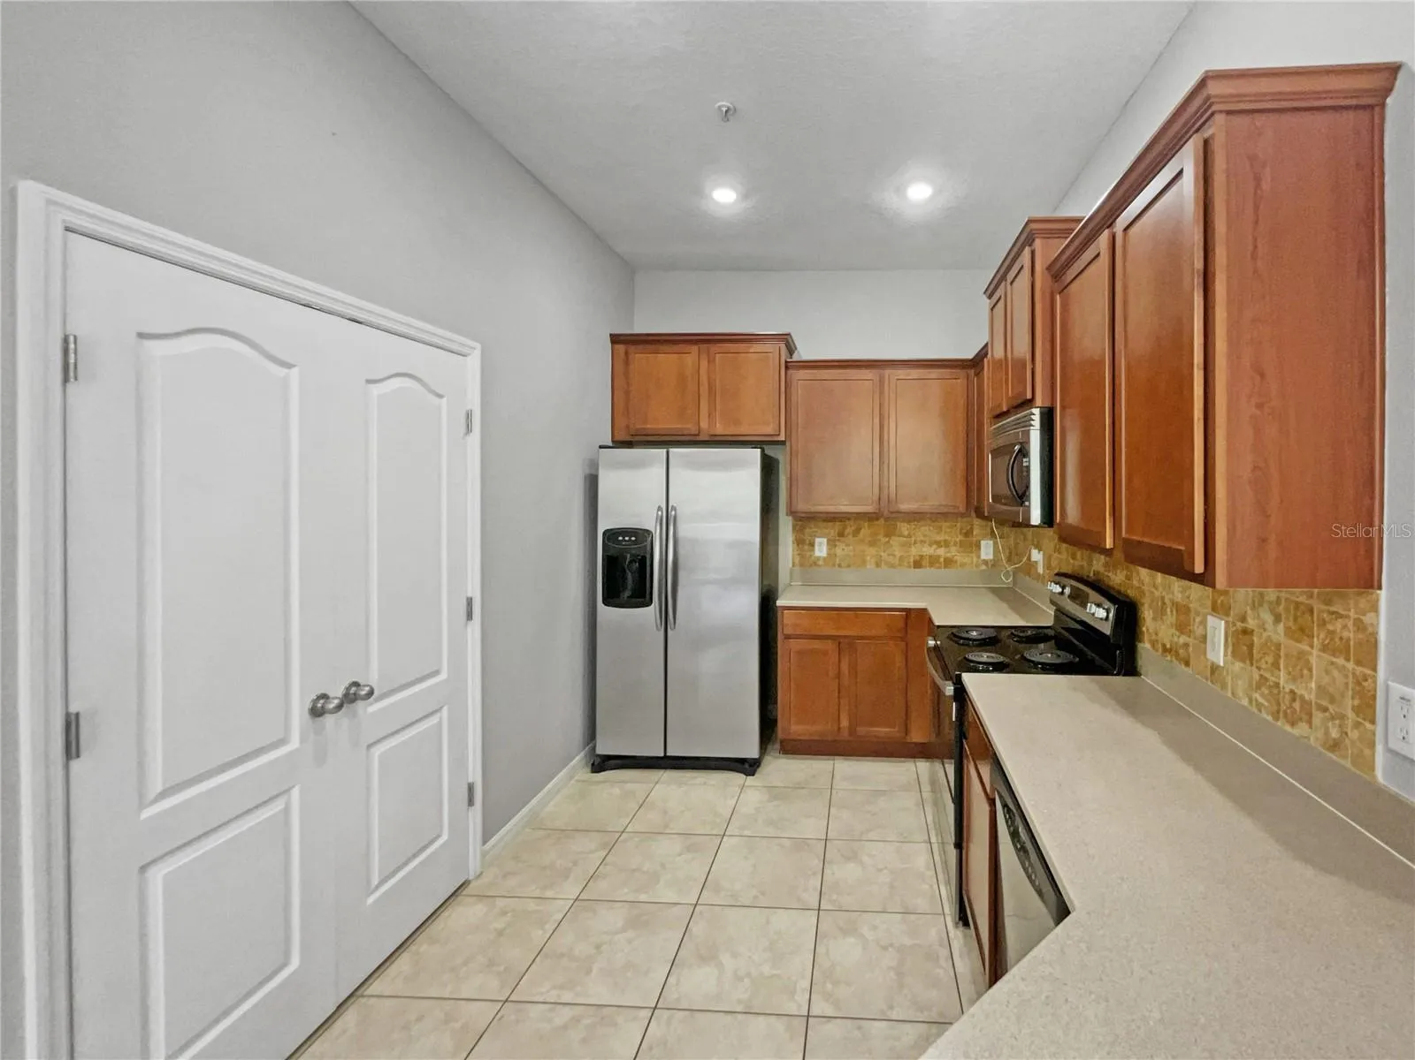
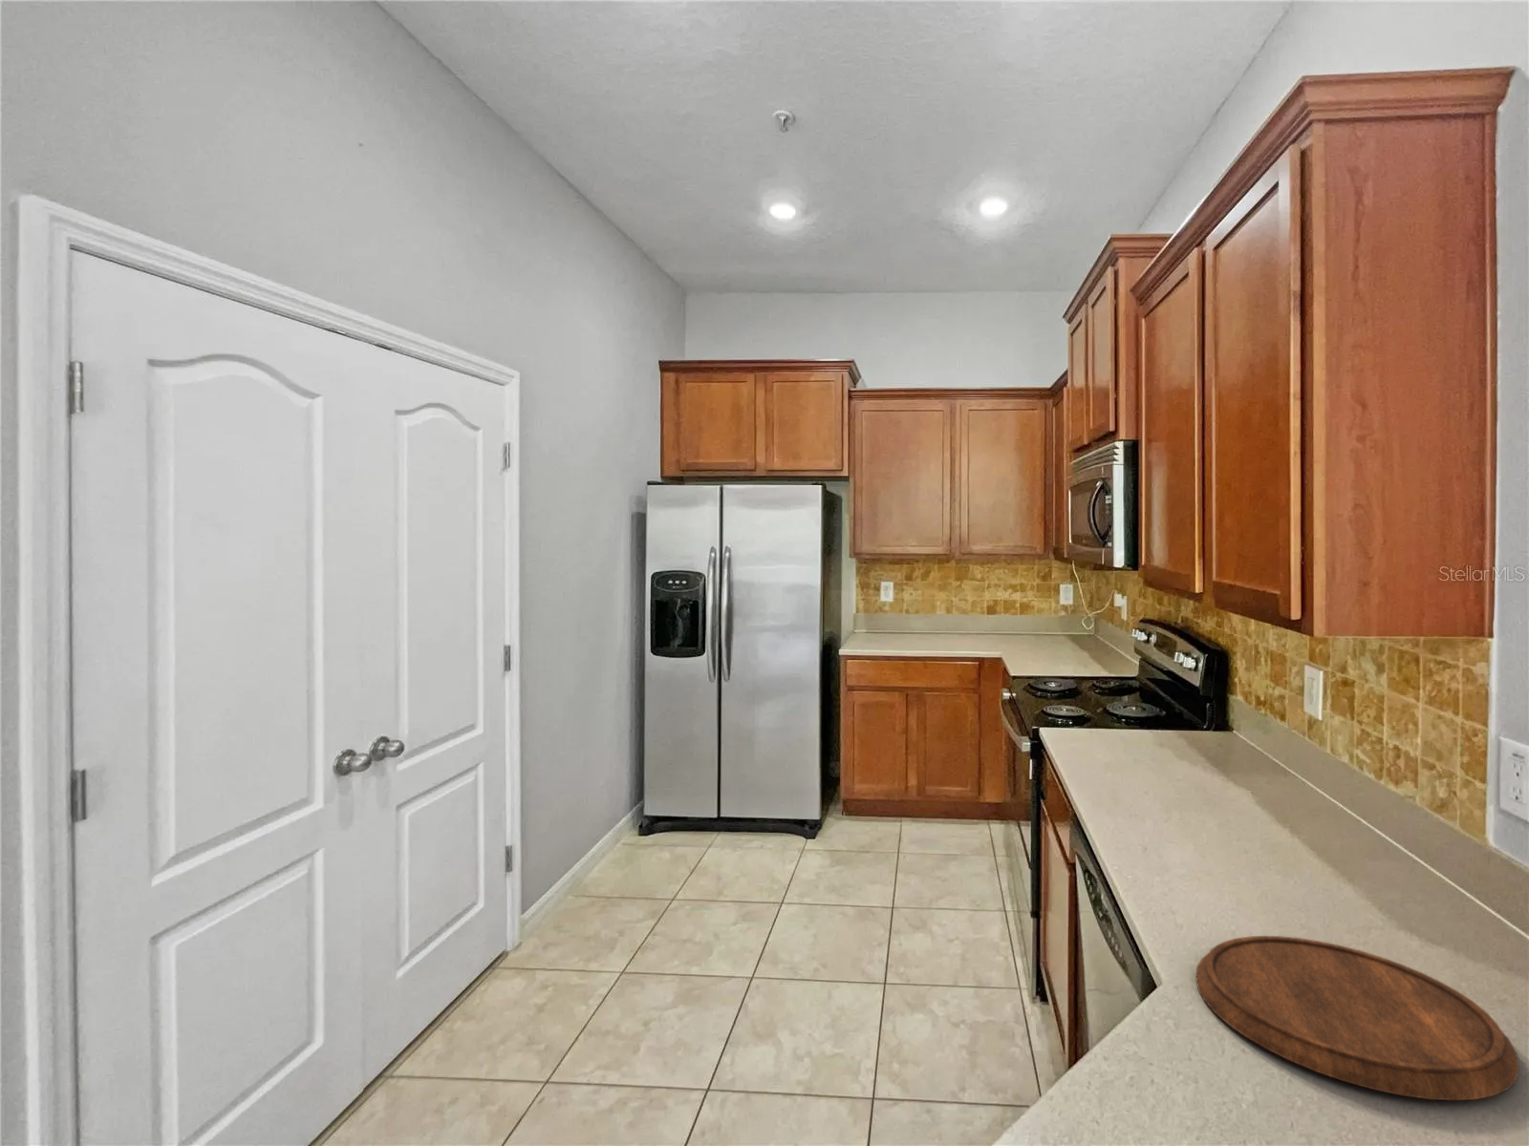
+ cutting board [1196,935,1521,1101]
